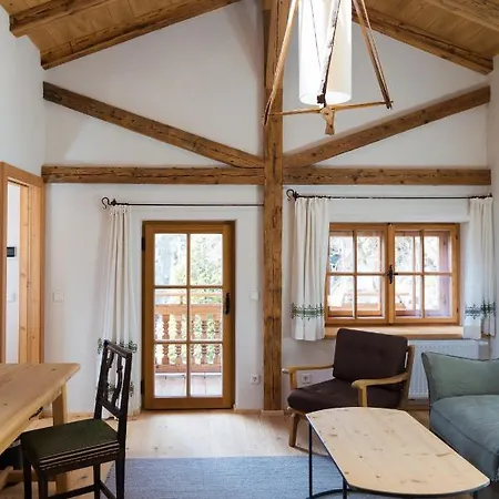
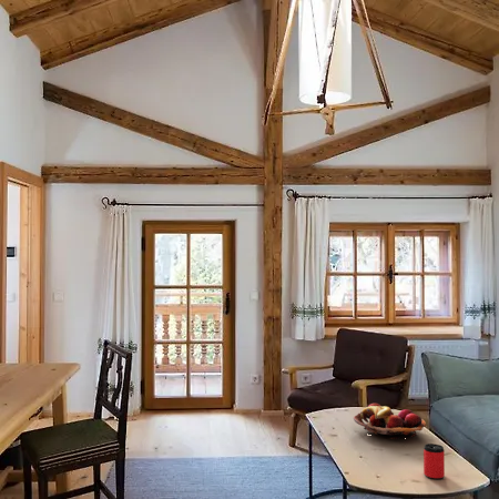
+ fruit basket [353,403,427,440]
+ can [422,442,446,480]
